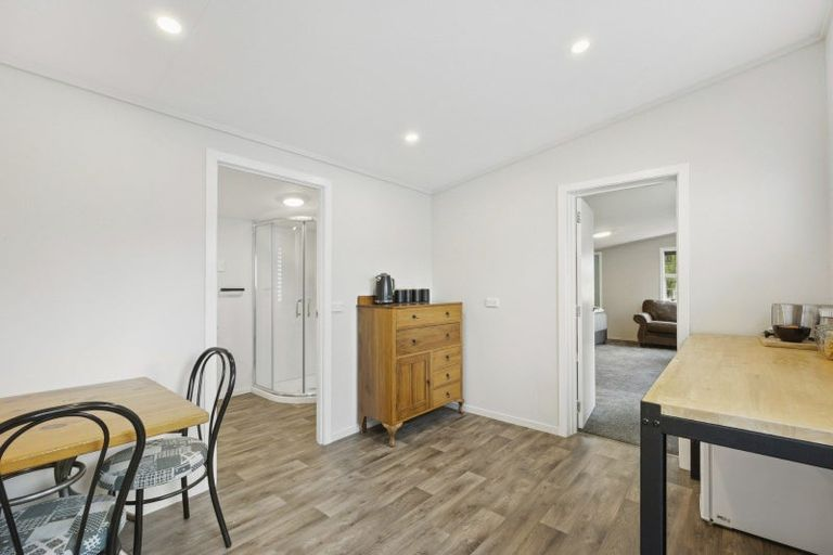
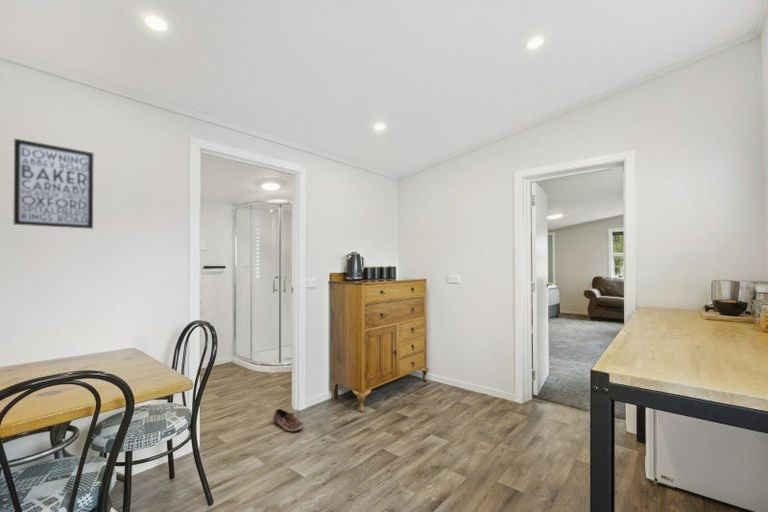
+ shoe [272,408,305,432]
+ wall art [13,138,94,230]
